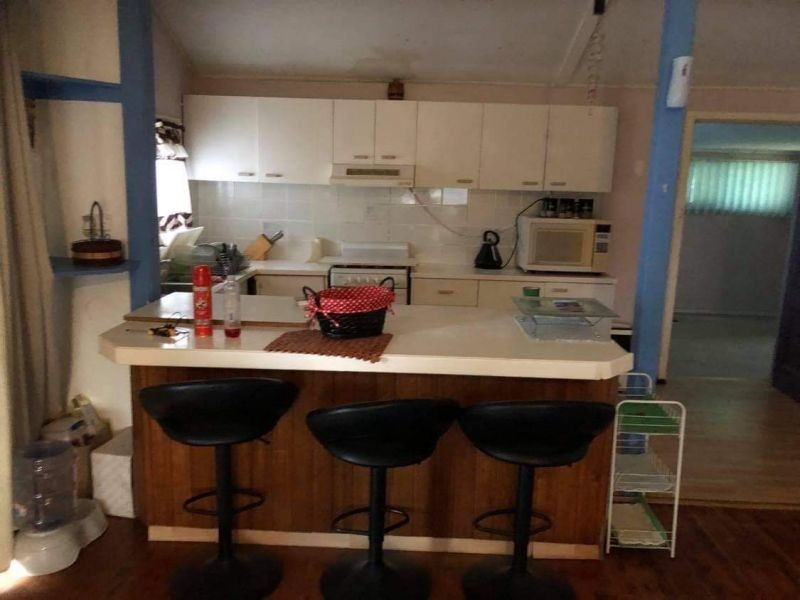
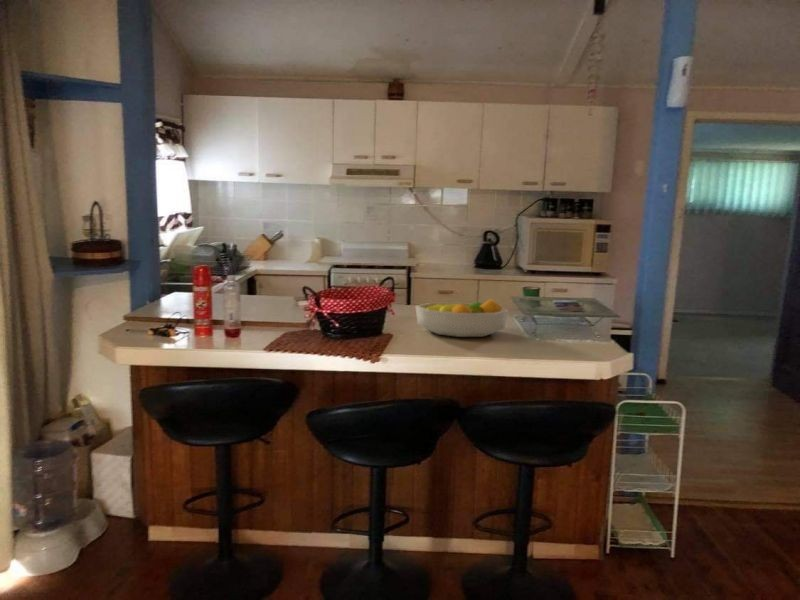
+ fruit bowl [415,298,509,338]
